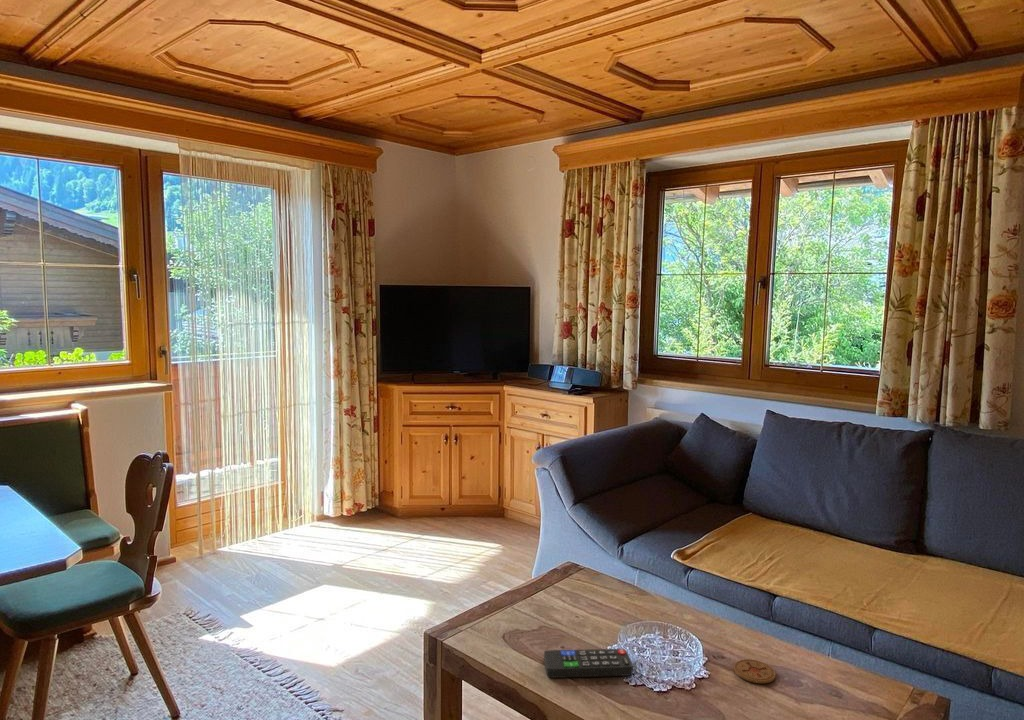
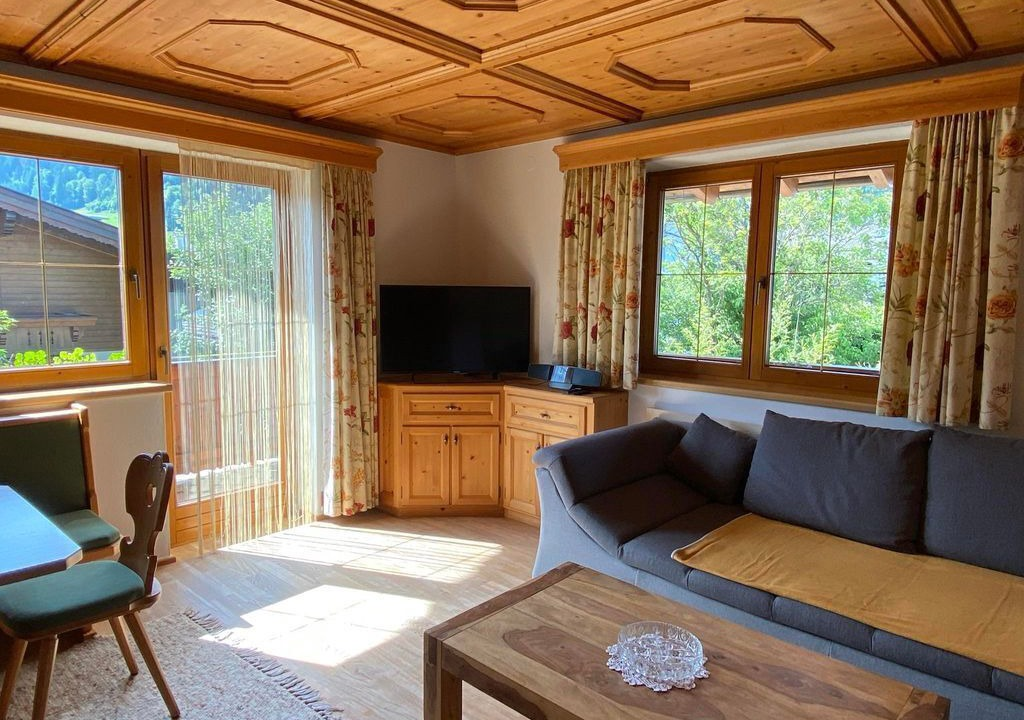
- remote control [543,648,634,679]
- coaster [733,658,777,684]
